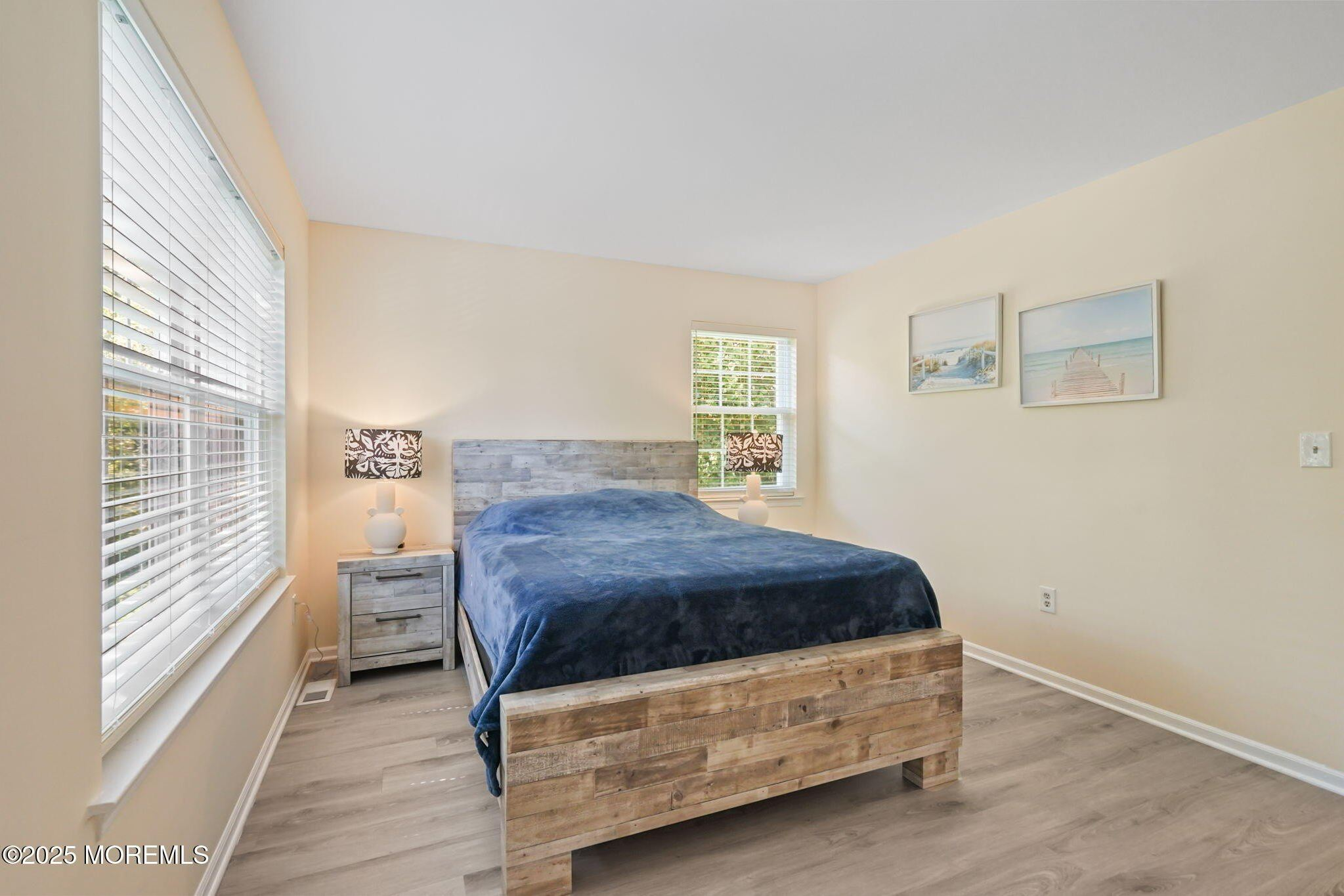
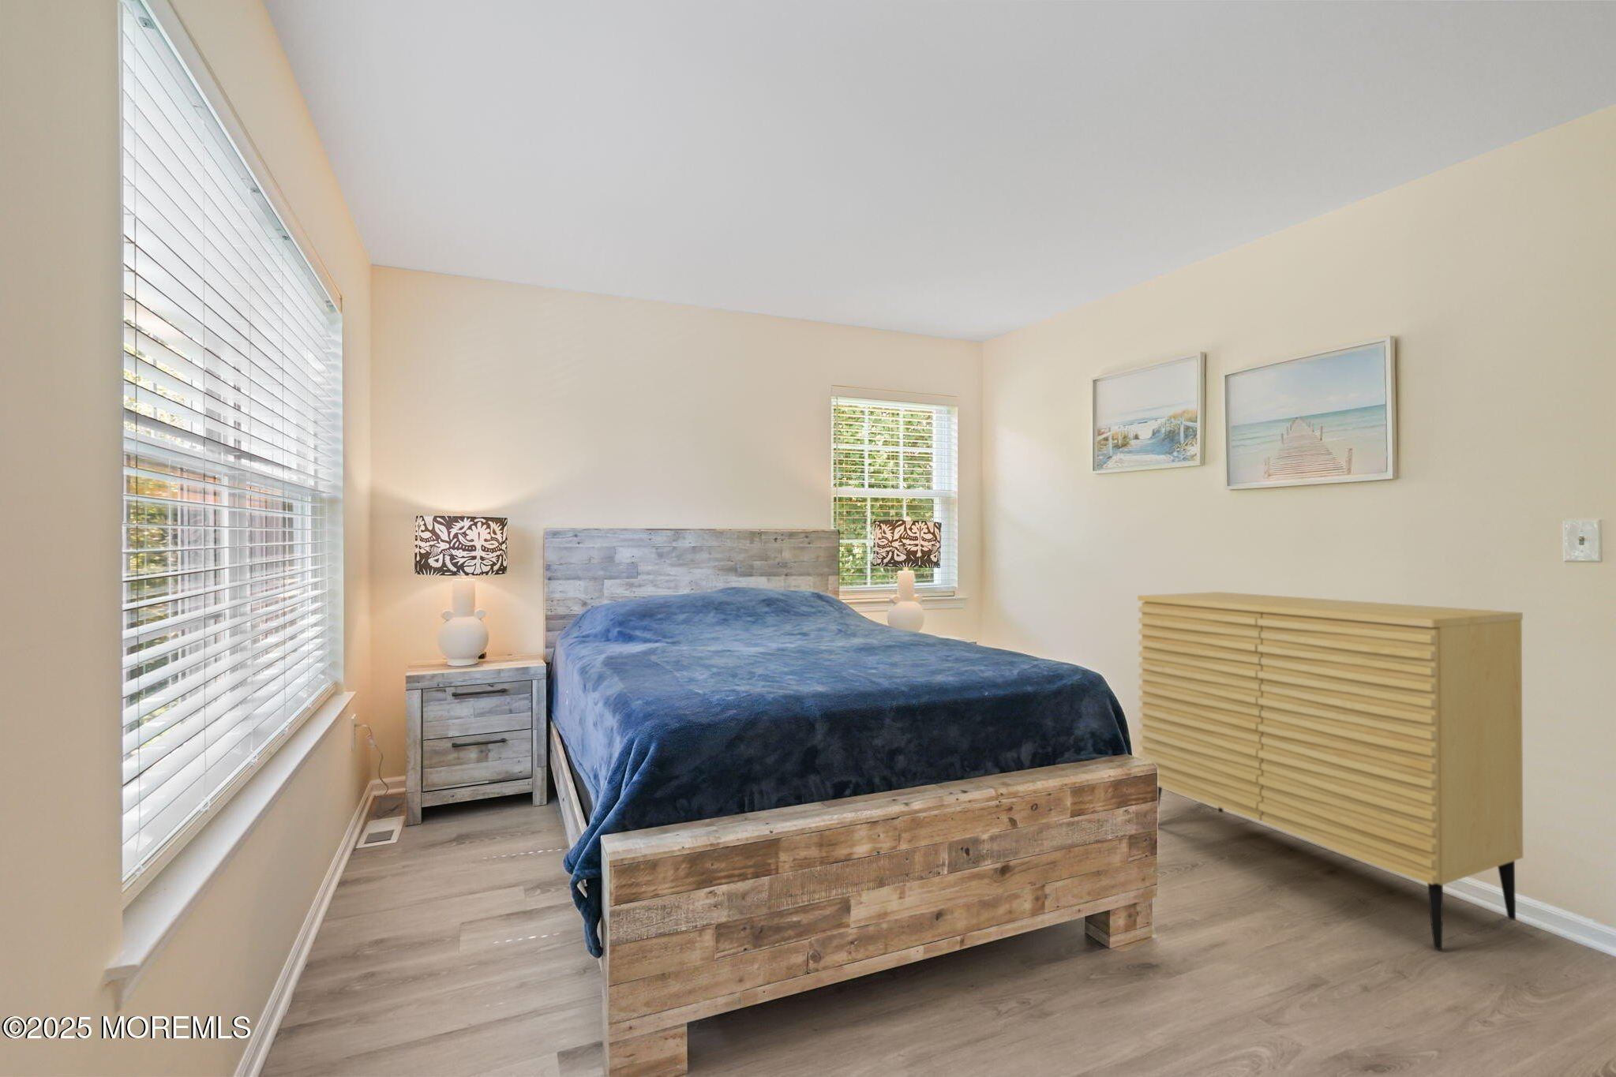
+ dresser [1136,591,1523,951]
